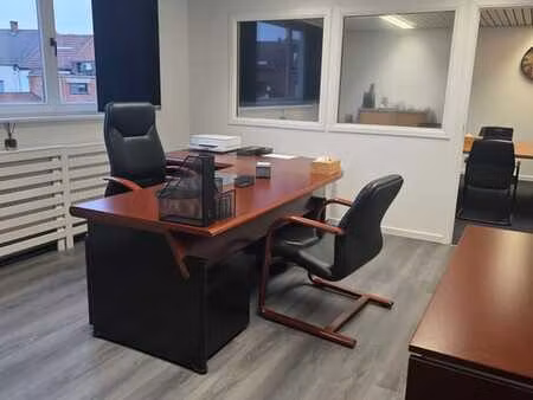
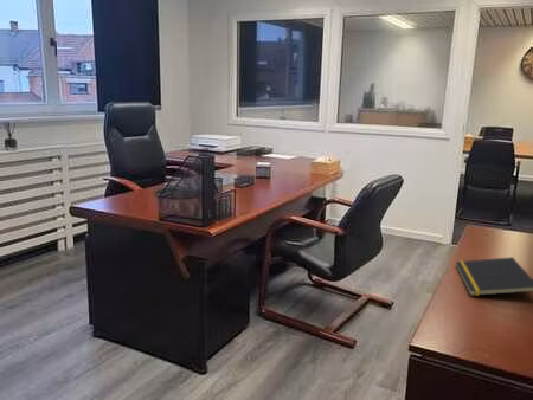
+ notepad [455,256,533,297]
